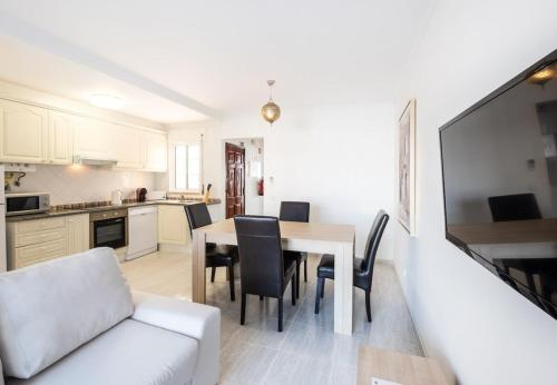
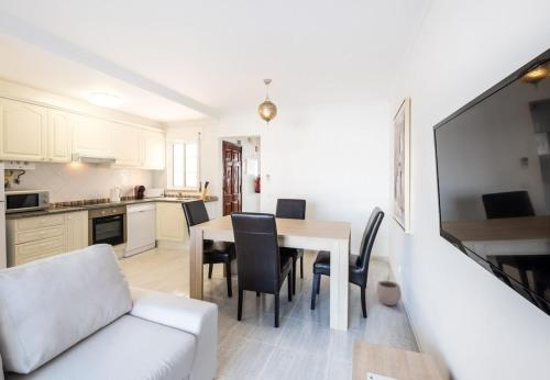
+ plant pot [375,273,403,306]
